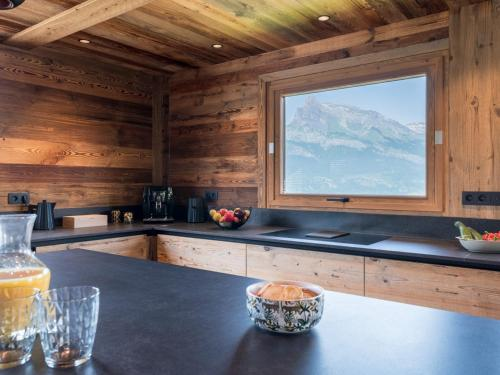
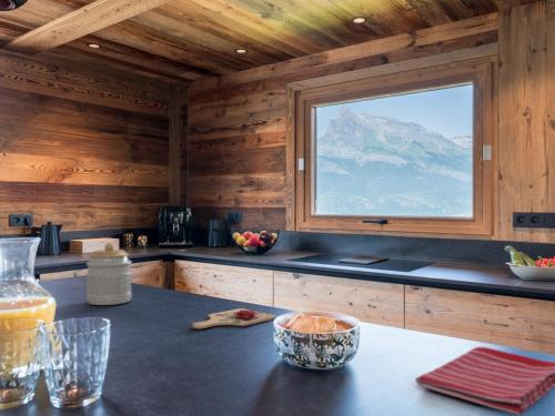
+ dish towel [414,346,555,416]
+ jar [85,242,133,306]
+ cutting board [191,305,278,329]
